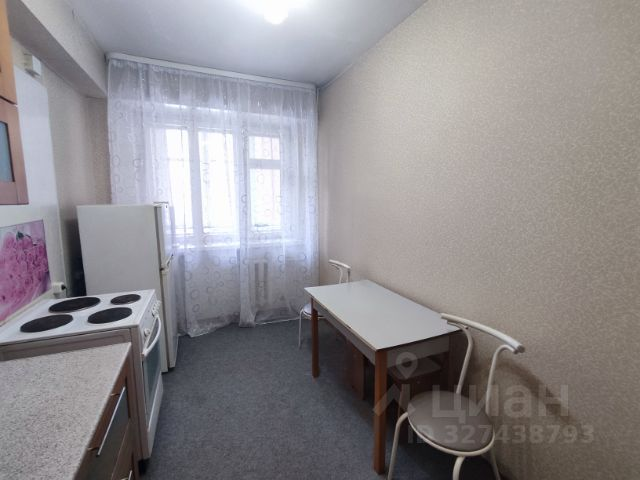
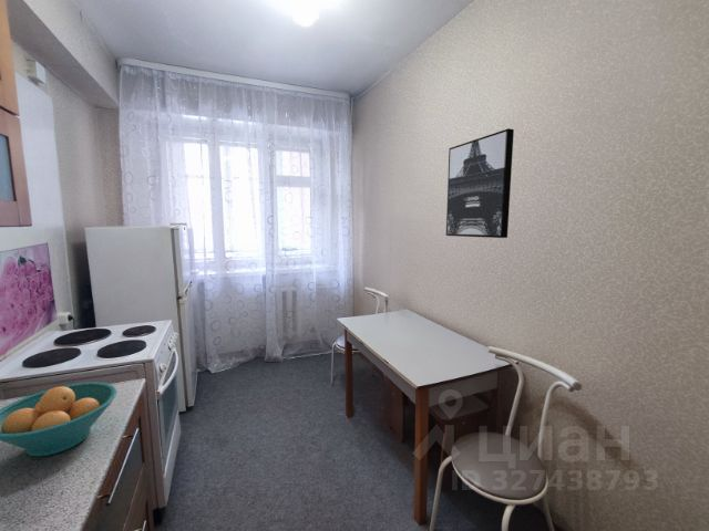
+ wall art [445,127,515,239]
+ fruit bowl [0,382,119,457]
